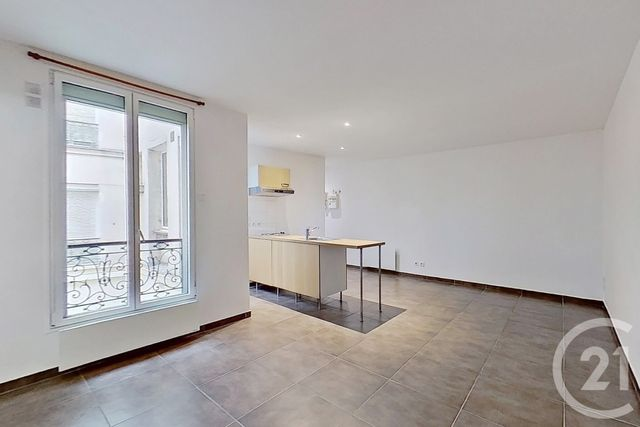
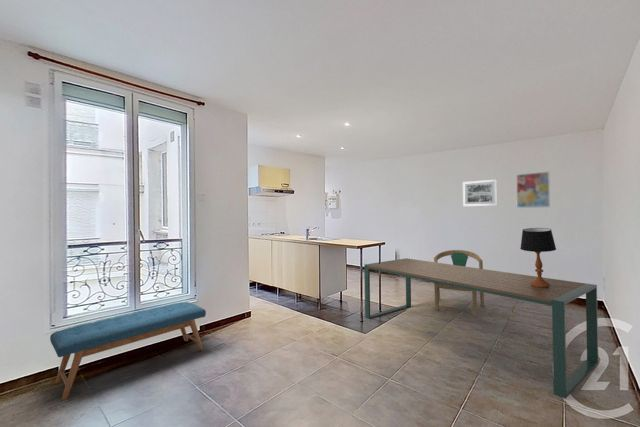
+ dining chair [433,249,485,317]
+ dining table [363,257,599,400]
+ bench [49,301,207,401]
+ wall art [515,171,551,209]
+ wall art [462,178,498,207]
+ table lamp [520,227,557,288]
